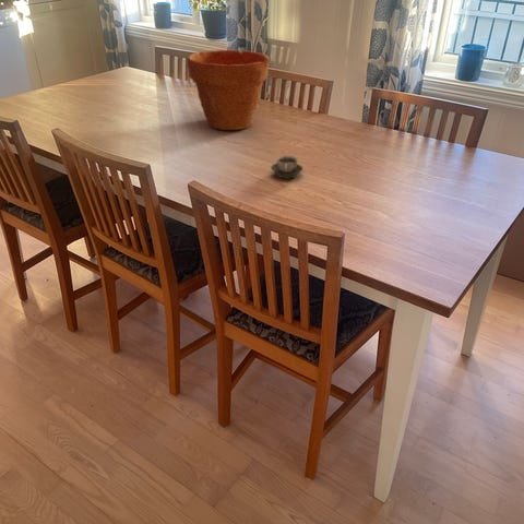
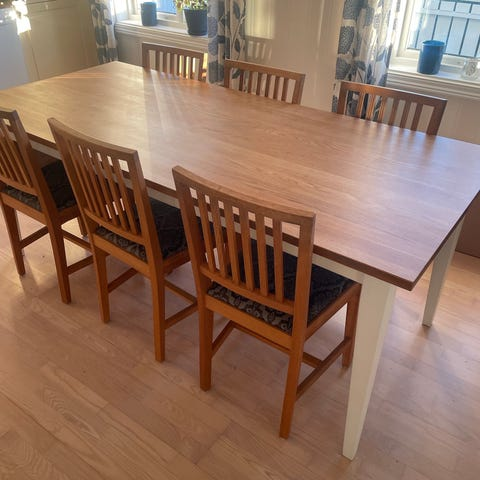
- flower pot [187,49,270,131]
- cup [270,154,303,180]
